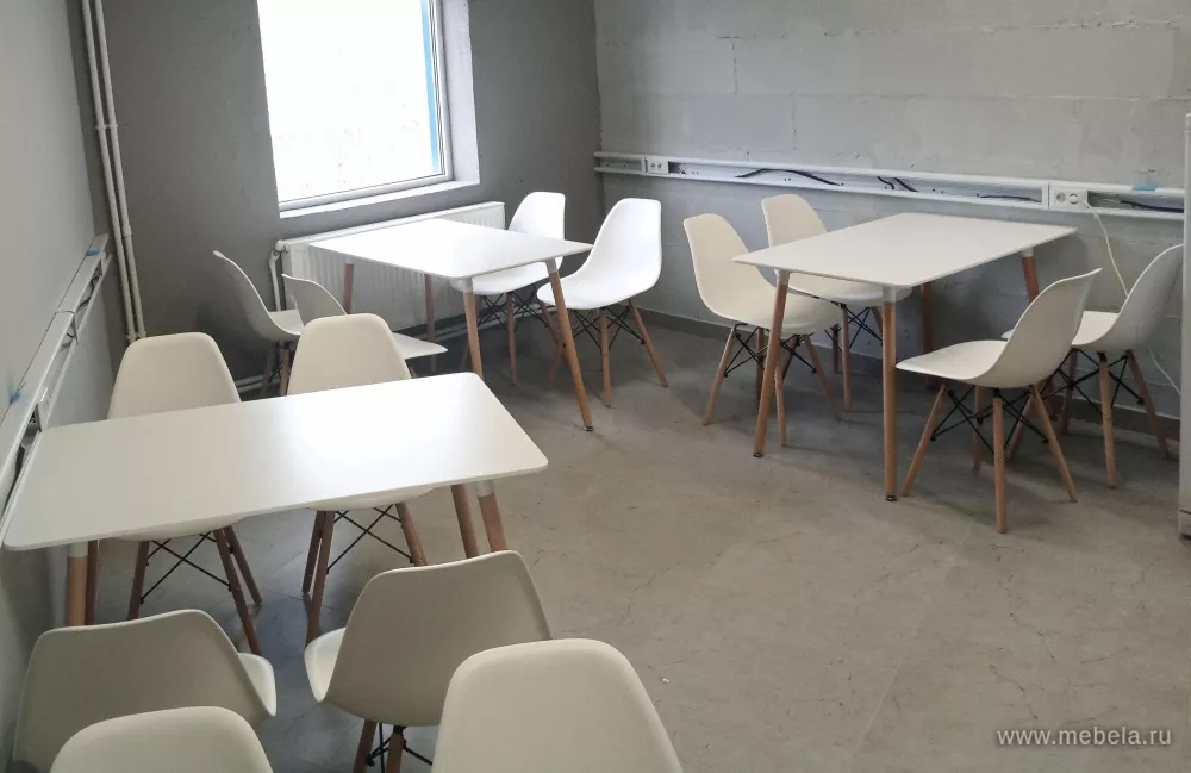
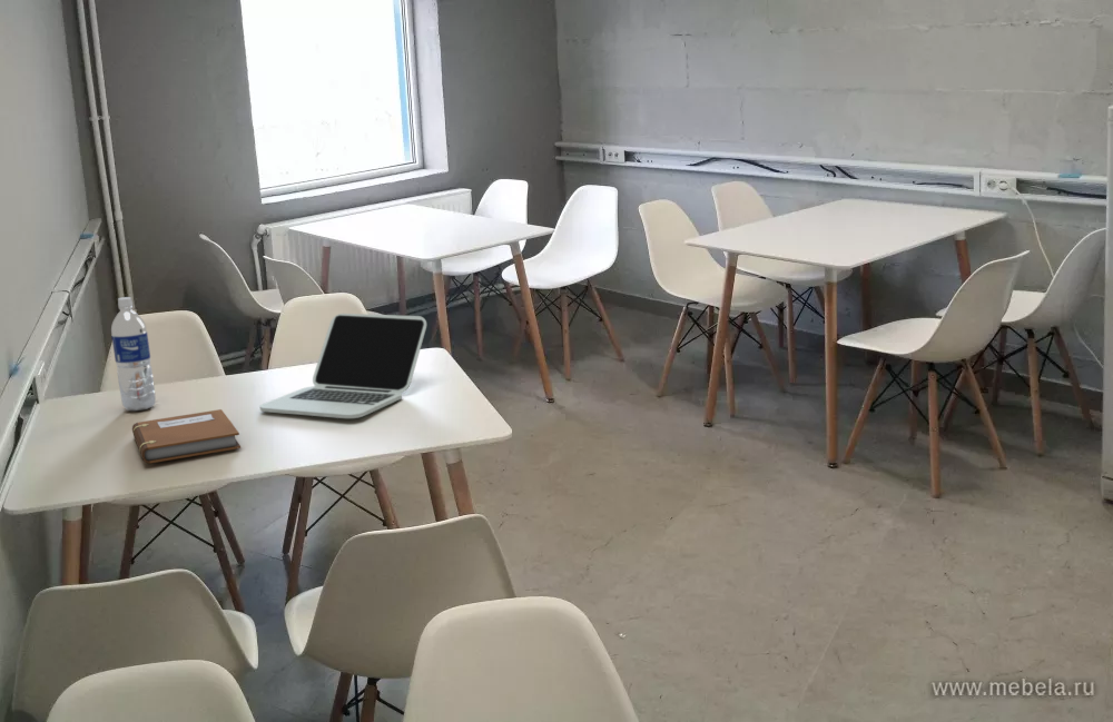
+ notebook [131,408,242,464]
+ laptop [258,313,427,419]
+ water bottle [110,296,157,412]
